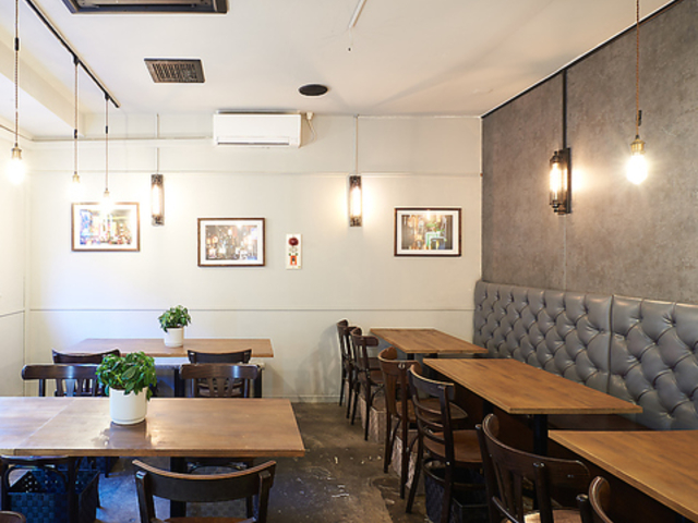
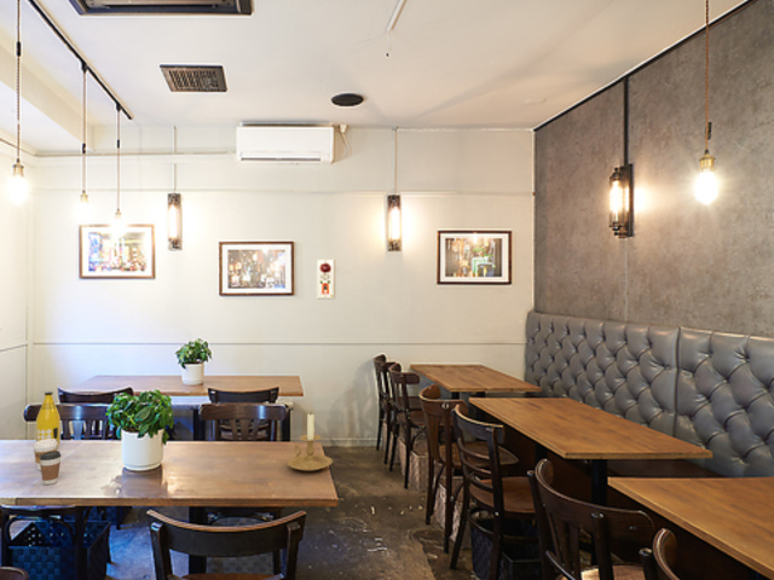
+ bottle [35,390,62,448]
+ coffee cup [40,450,62,486]
+ coffee cup [33,439,58,471]
+ candle holder [287,411,334,472]
